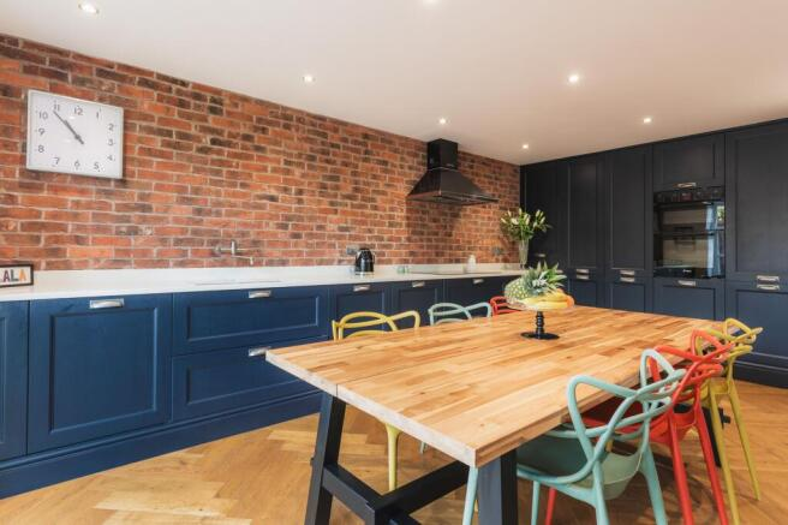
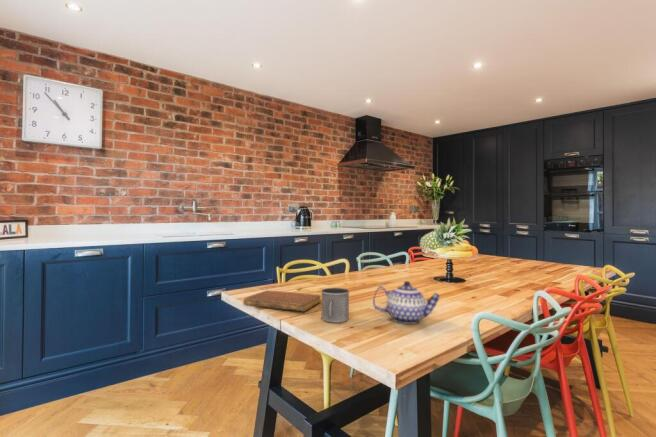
+ teapot [372,280,441,325]
+ mug [320,287,351,324]
+ notebook [242,290,322,312]
